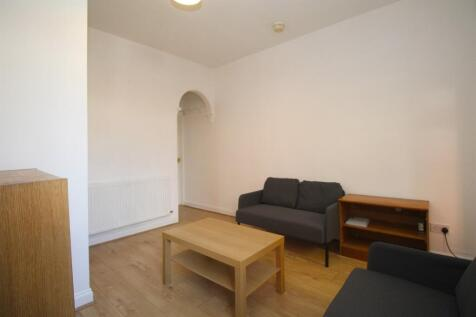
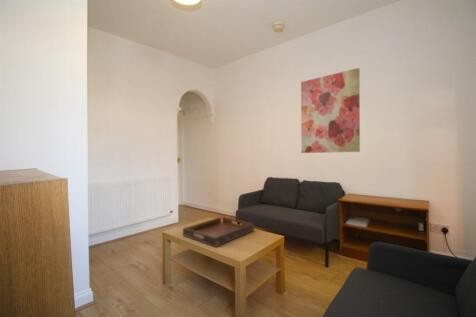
+ serving tray [182,216,255,248]
+ wall art [300,67,361,154]
